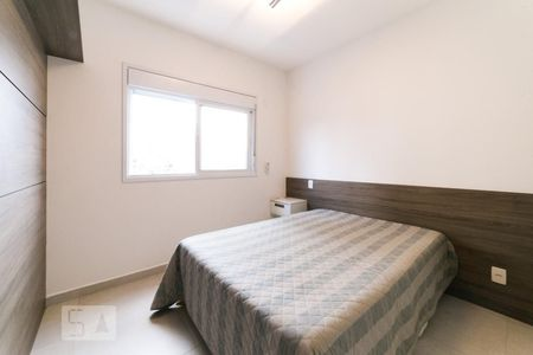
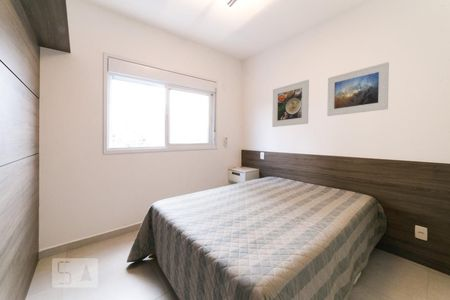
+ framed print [326,61,390,117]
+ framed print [271,79,310,128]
